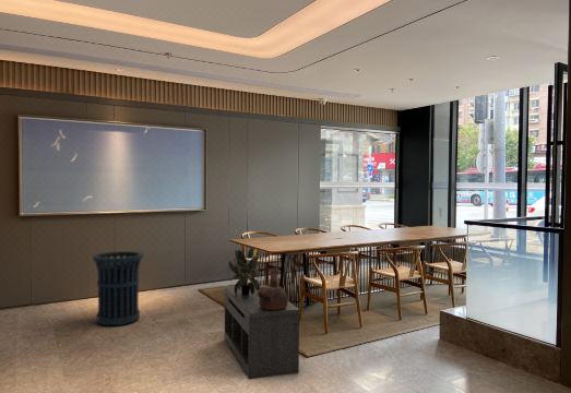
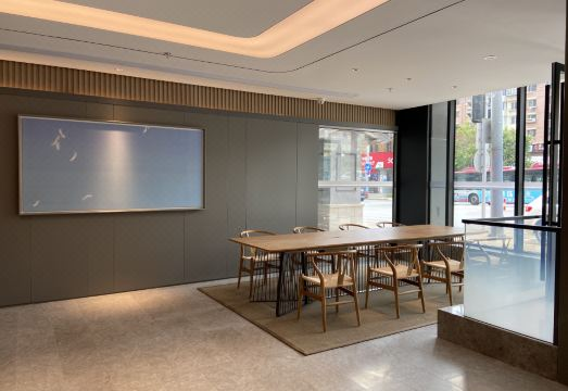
- ceramic vessel [258,267,288,310]
- bench [224,284,300,381]
- potted plant [228,246,264,295]
- trash can [92,250,145,326]
